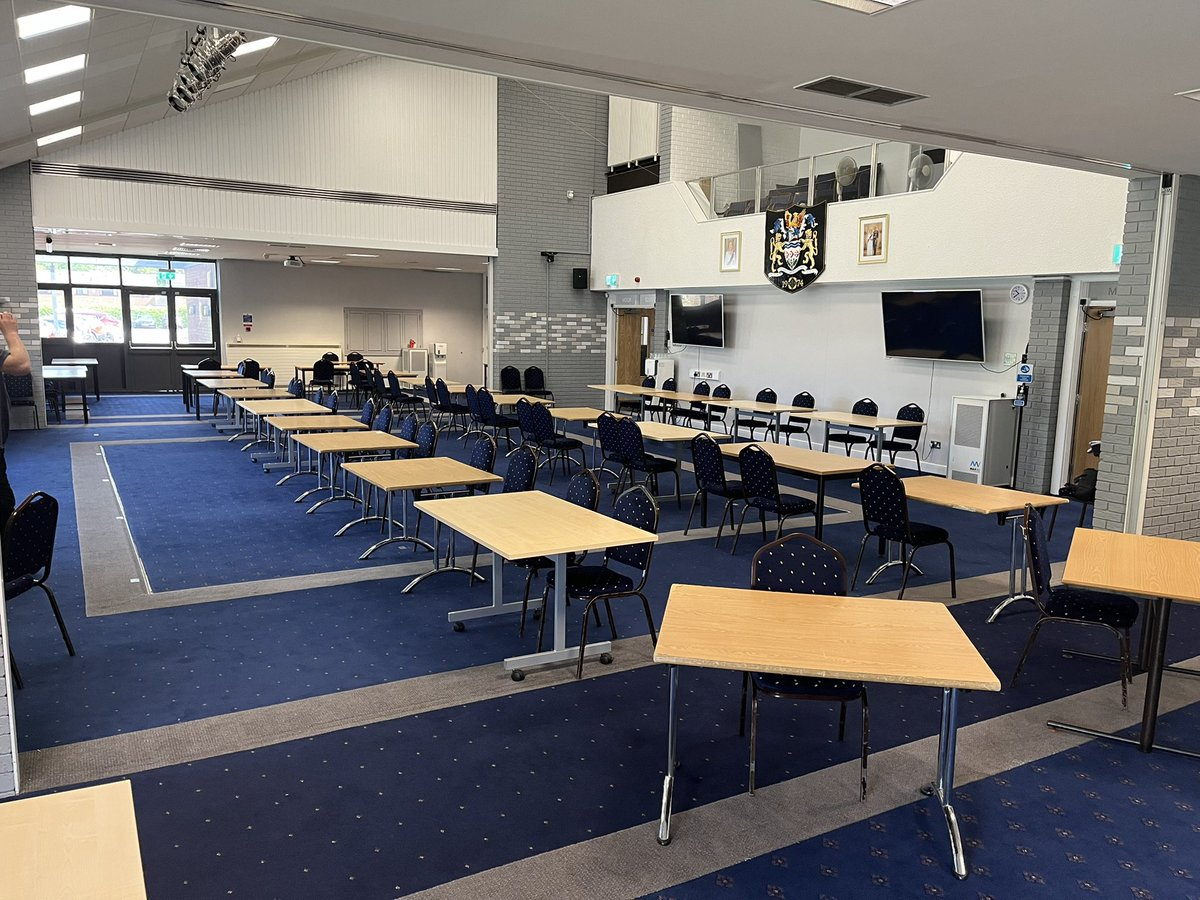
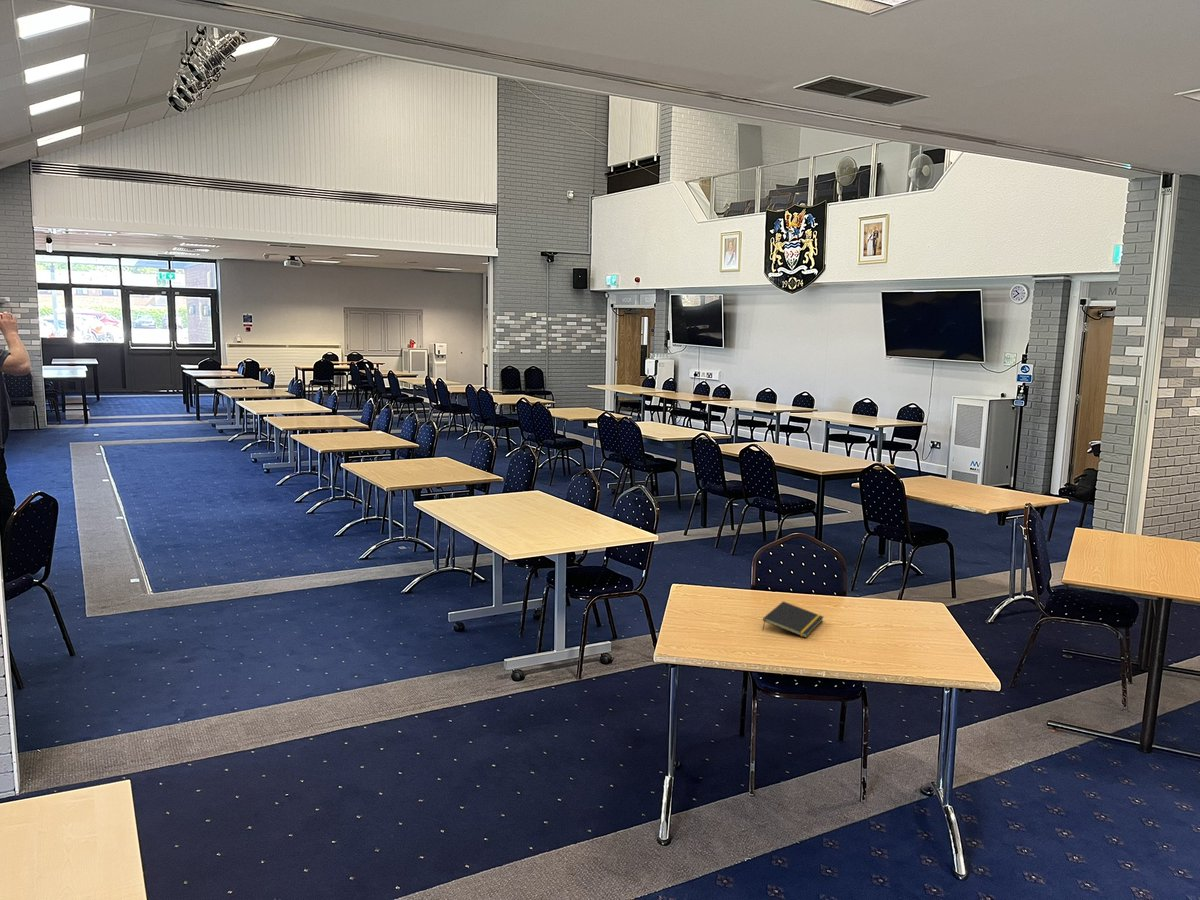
+ notepad [761,600,824,639]
